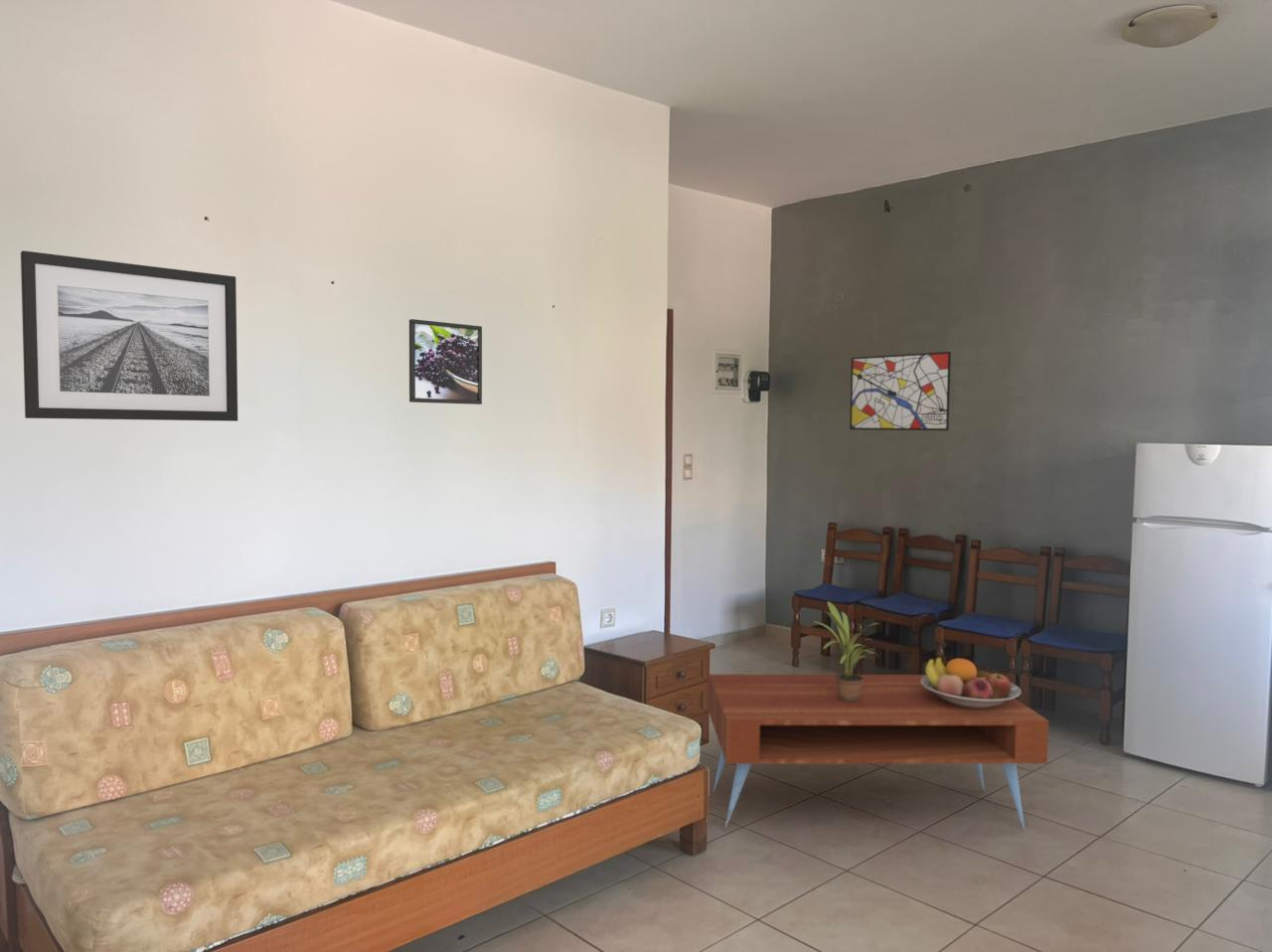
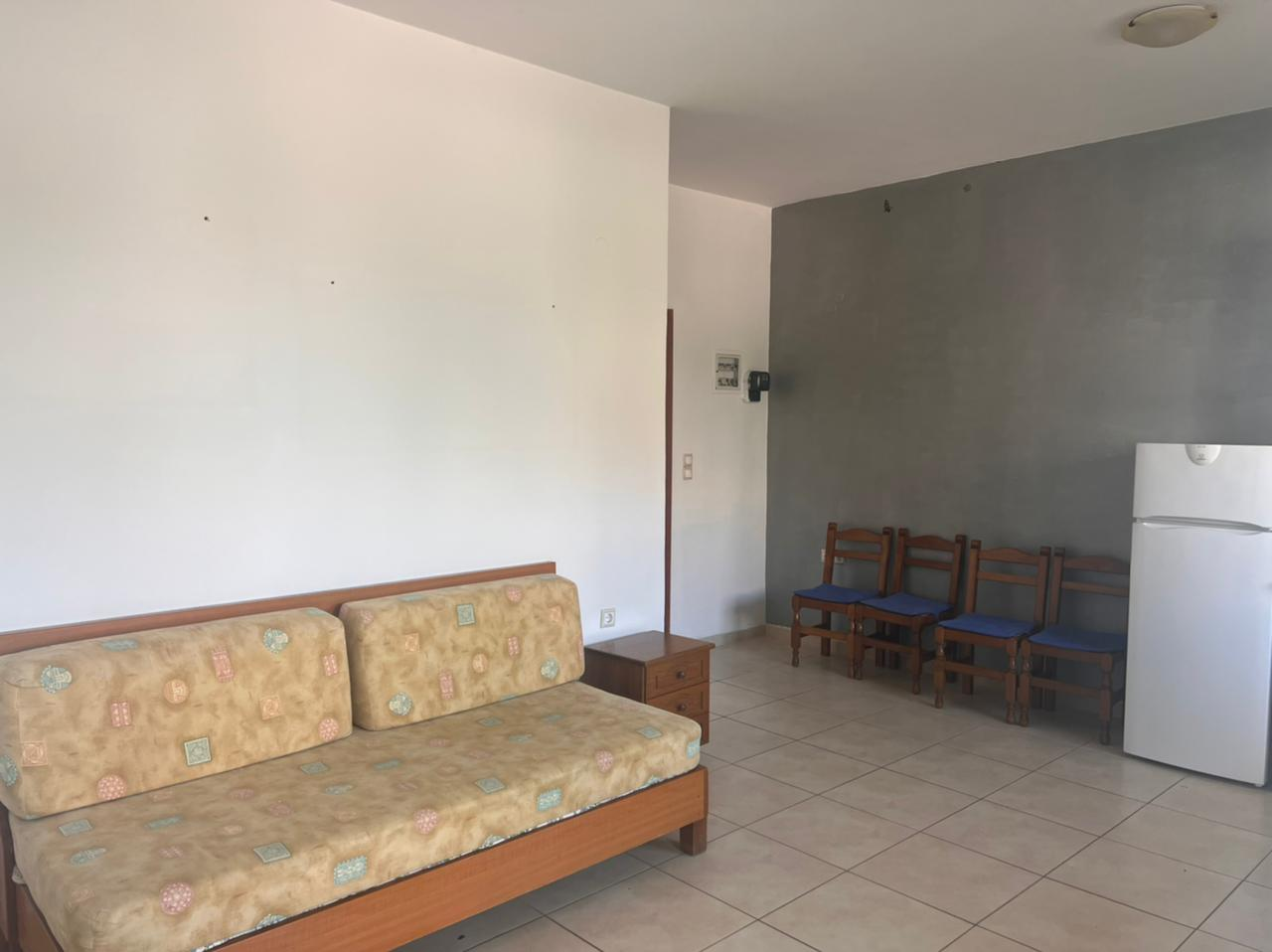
- potted plant [813,600,880,703]
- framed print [408,318,483,405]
- fruit bowl [921,656,1022,709]
- coffee table [708,673,1049,833]
- wall art [20,249,239,422]
- wall art [849,351,952,431]
